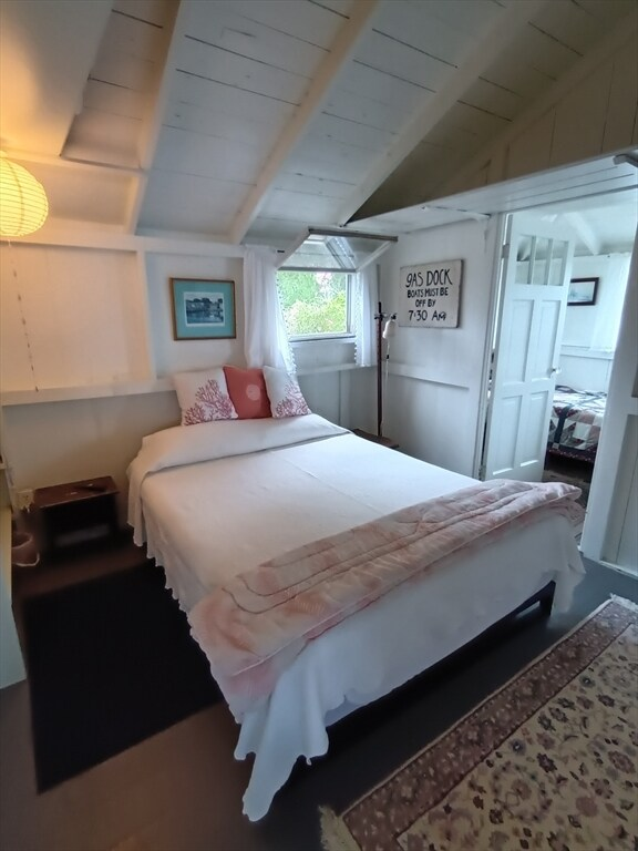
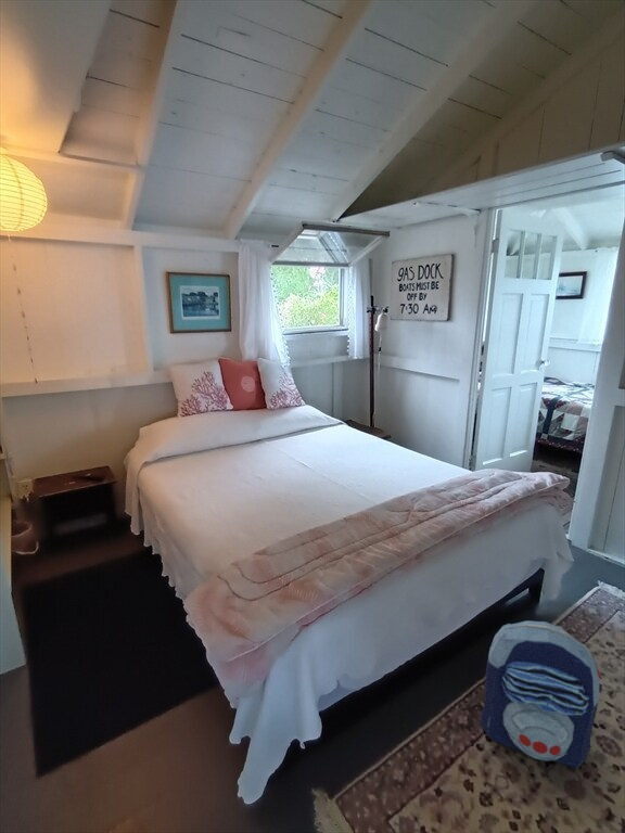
+ backpack [480,619,602,769]
